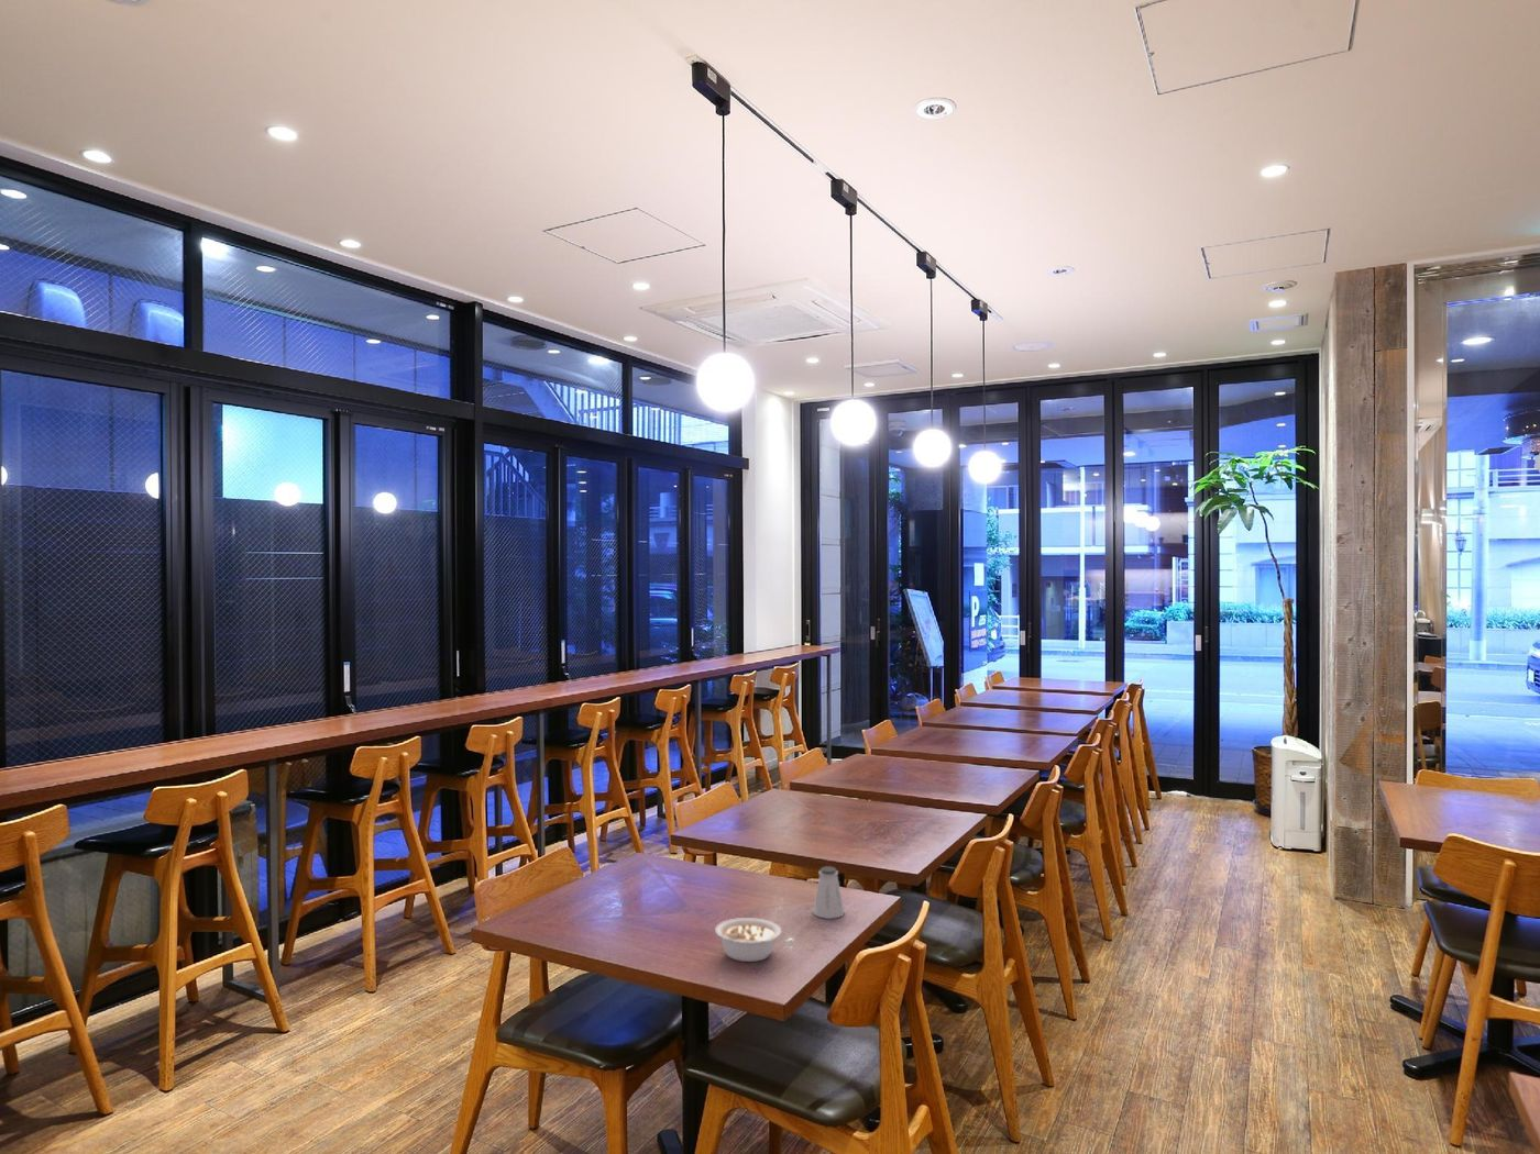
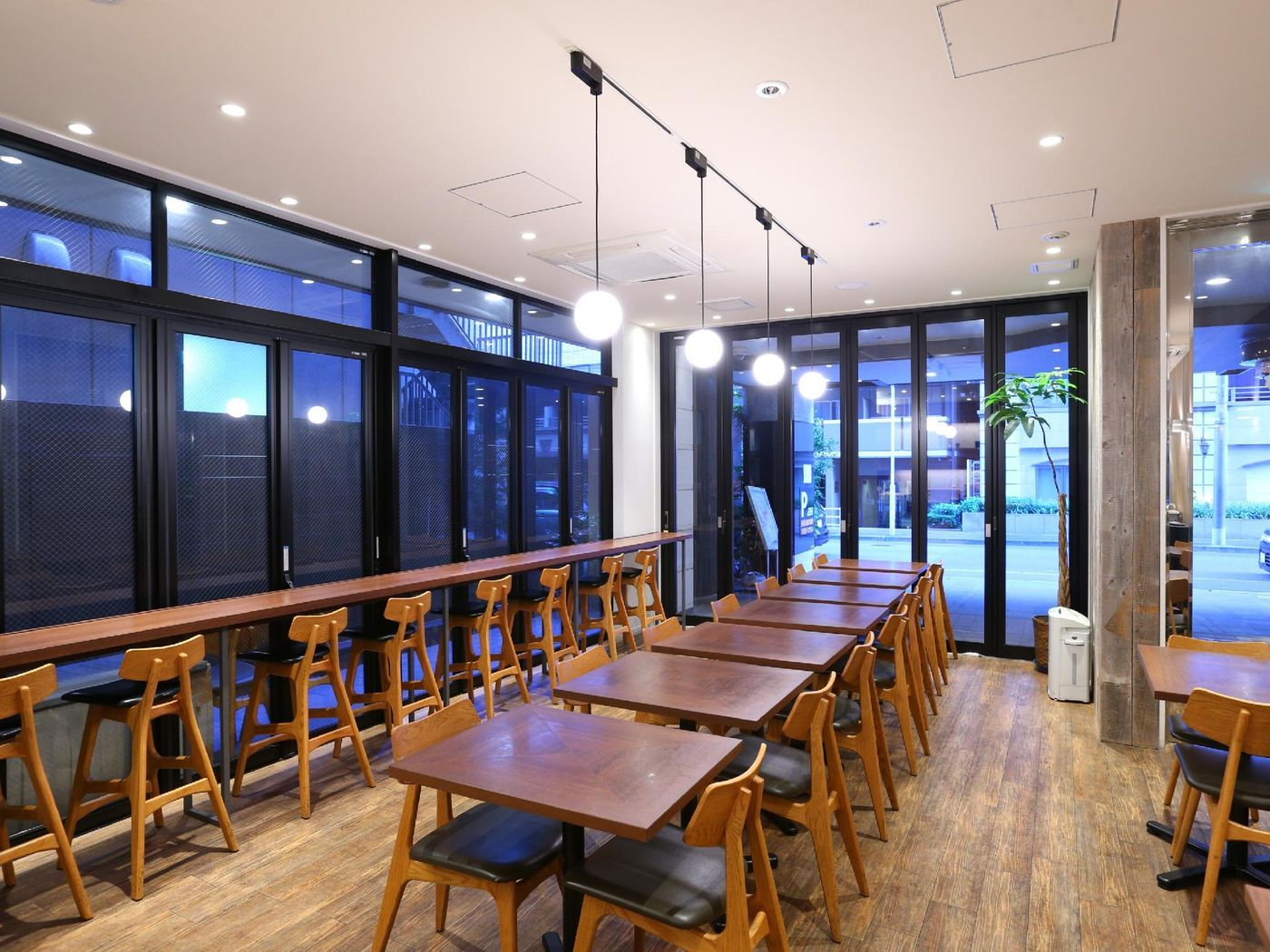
- saltshaker [811,865,846,920]
- legume [714,916,782,962]
